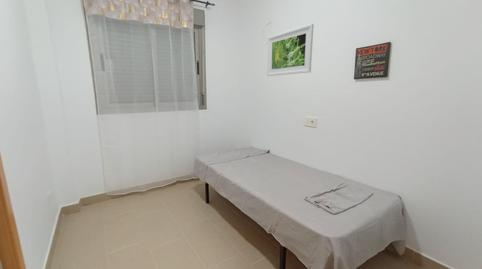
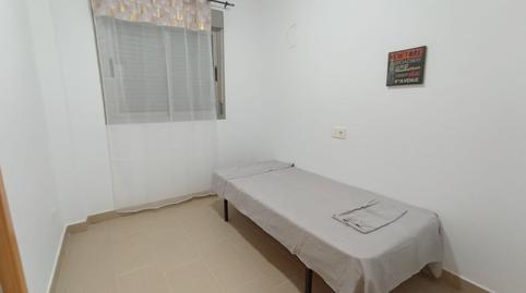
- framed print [266,23,315,77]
